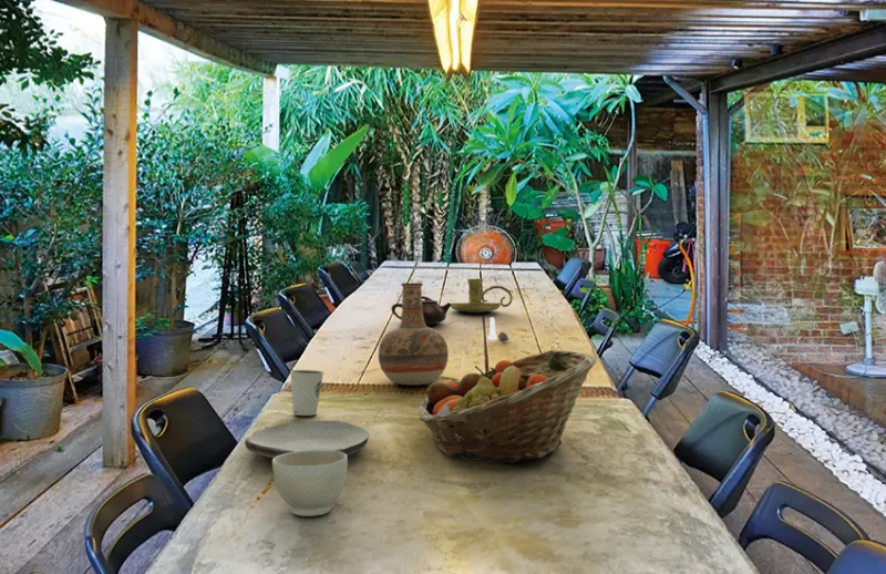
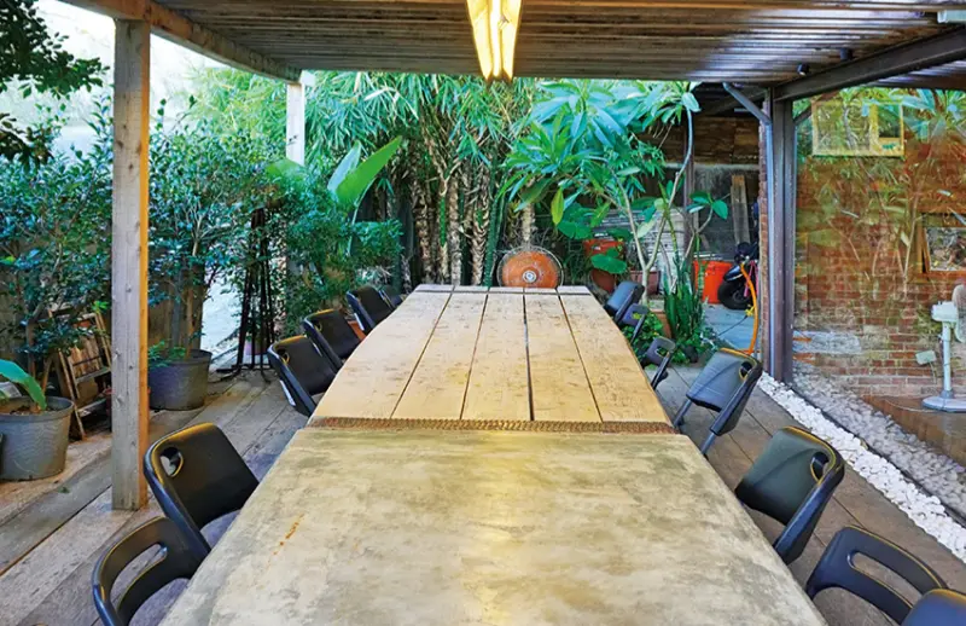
- fruit basket [418,349,597,464]
- bowl [271,450,349,517]
- plate [244,420,370,459]
- candle holder [450,278,514,314]
- dixie cup [289,369,324,417]
- salt and pepper shaker set [487,317,509,341]
- vase [378,281,450,386]
- teapot [390,295,452,326]
